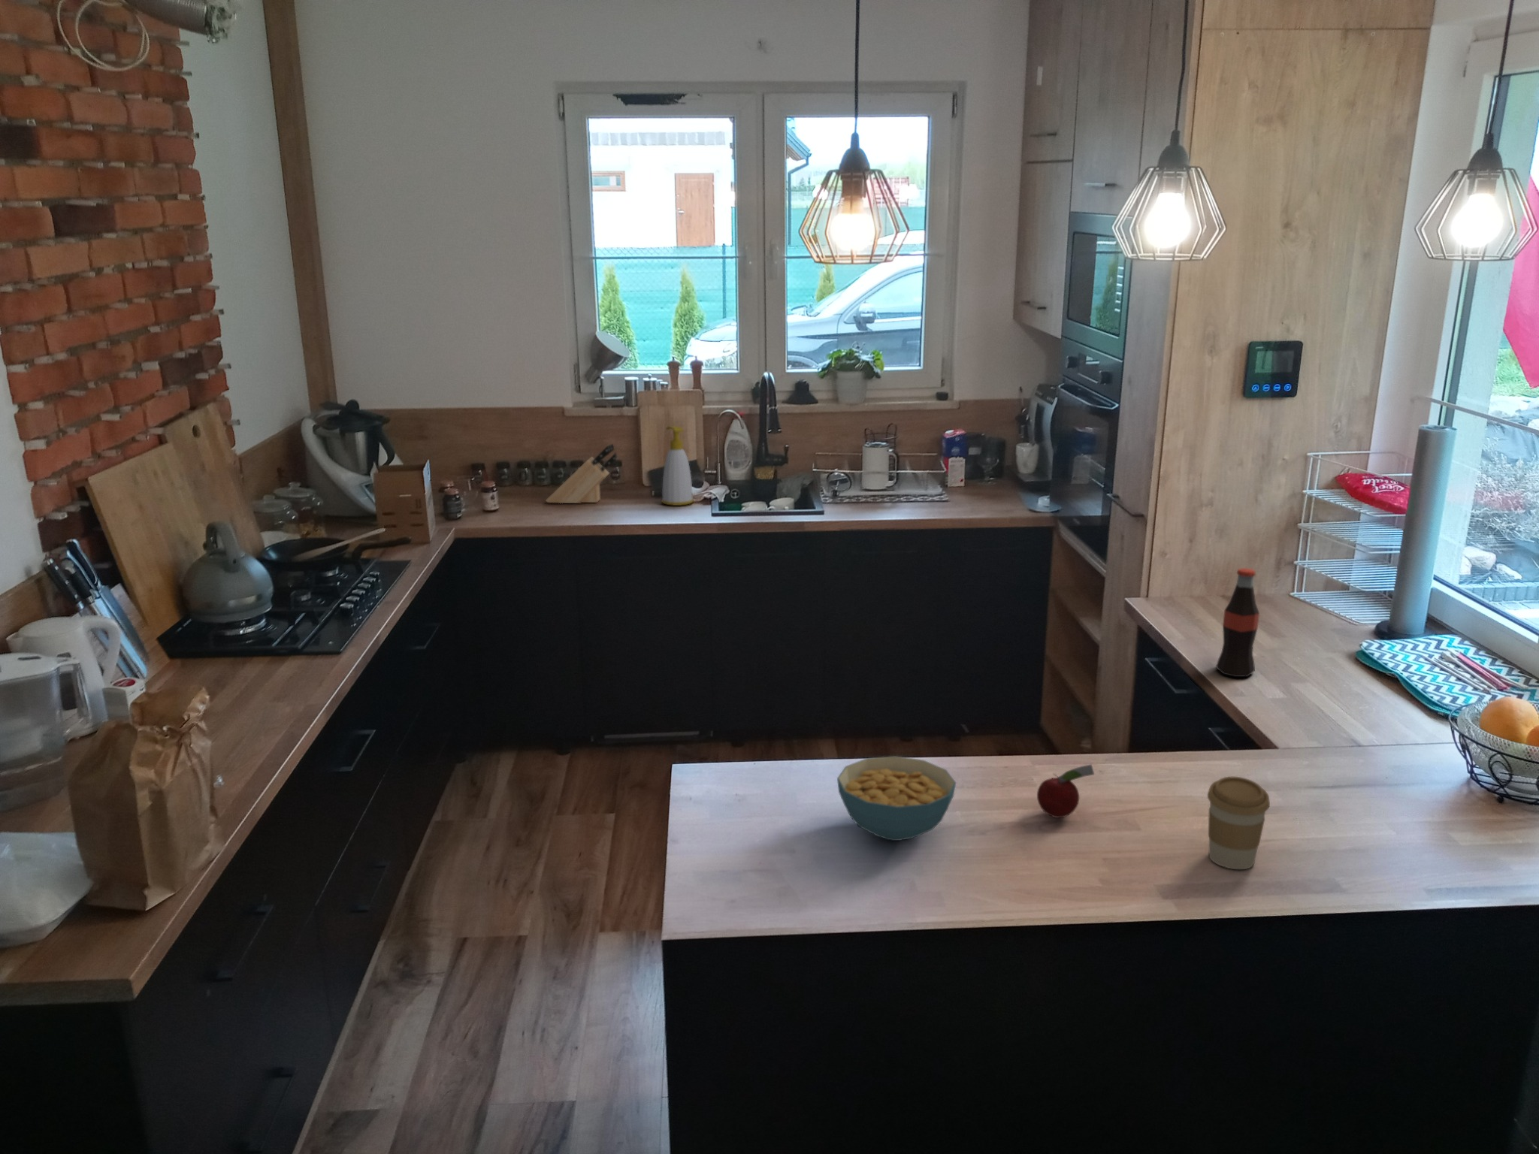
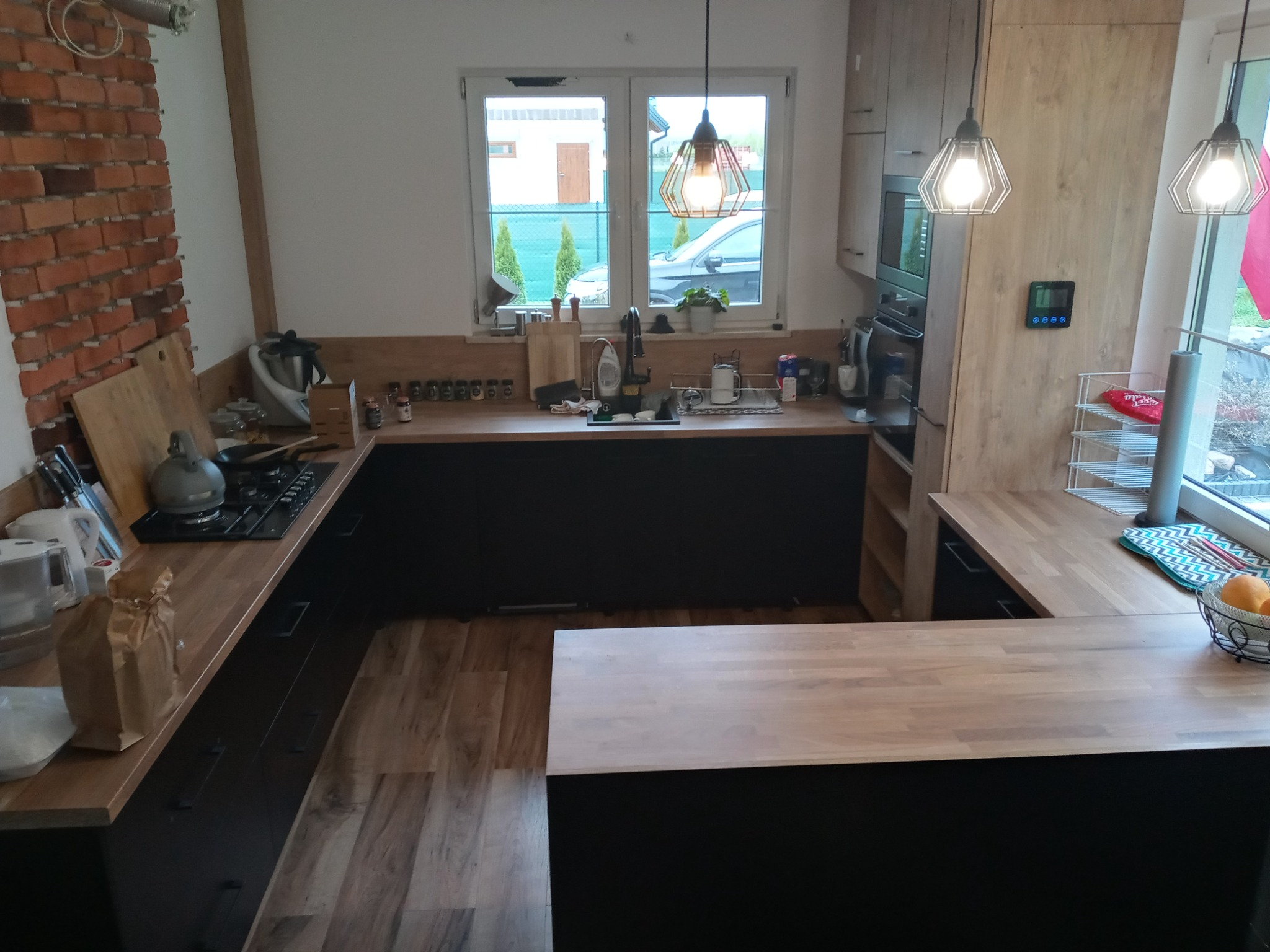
- coffee cup [1207,776,1271,870]
- bottle [1215,567,1260,678]
- cereal bowl [836,755,956,841]
- knife block [545,444,618,504]
- soap bottle [660,425,694,507]
- fruit [1036,764,1095,819]
